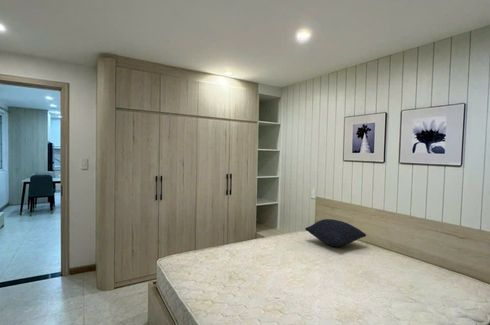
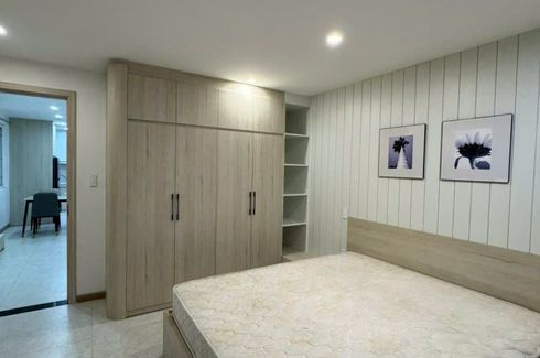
- pillow [304,218,367,248]
